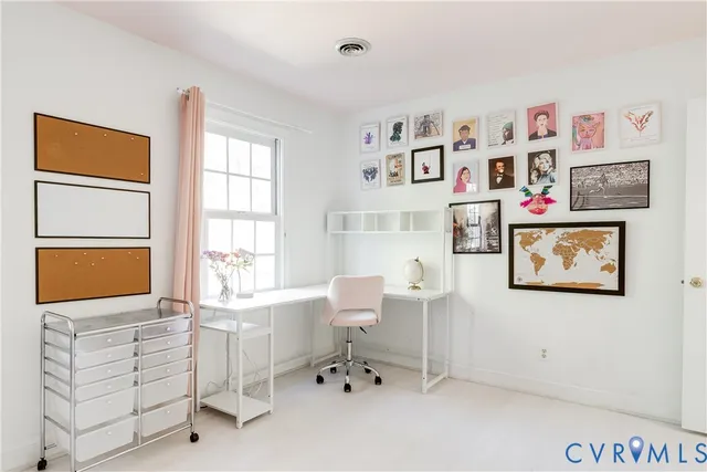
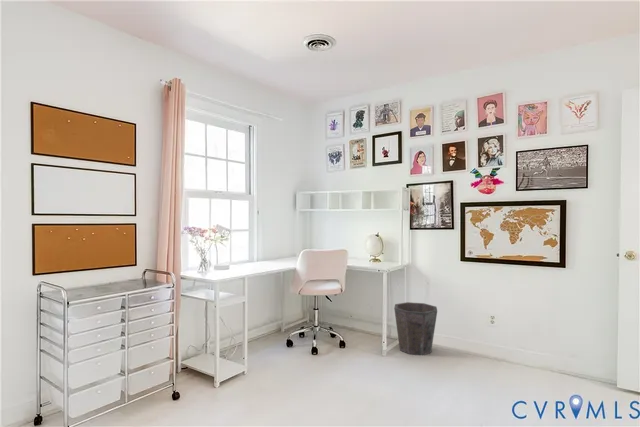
+ waste bin [393,301,438,356]
